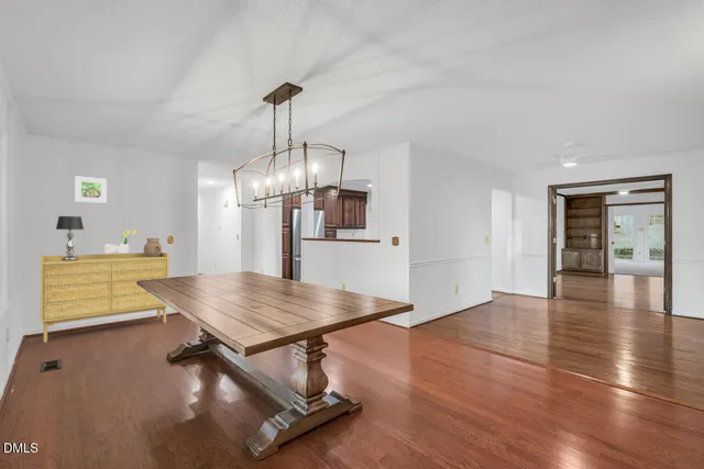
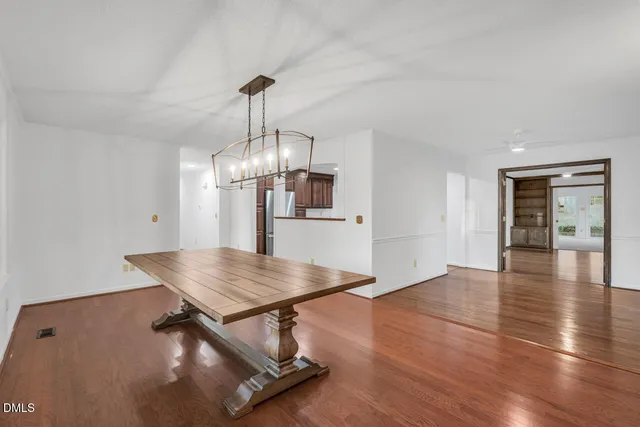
- bouquet [105,230,136,258]
- sideboard [40,252,170,344]
- ceramic pot [143,237,163,257]
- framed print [74,175,108,204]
- table lamp [55,215,85,261]
